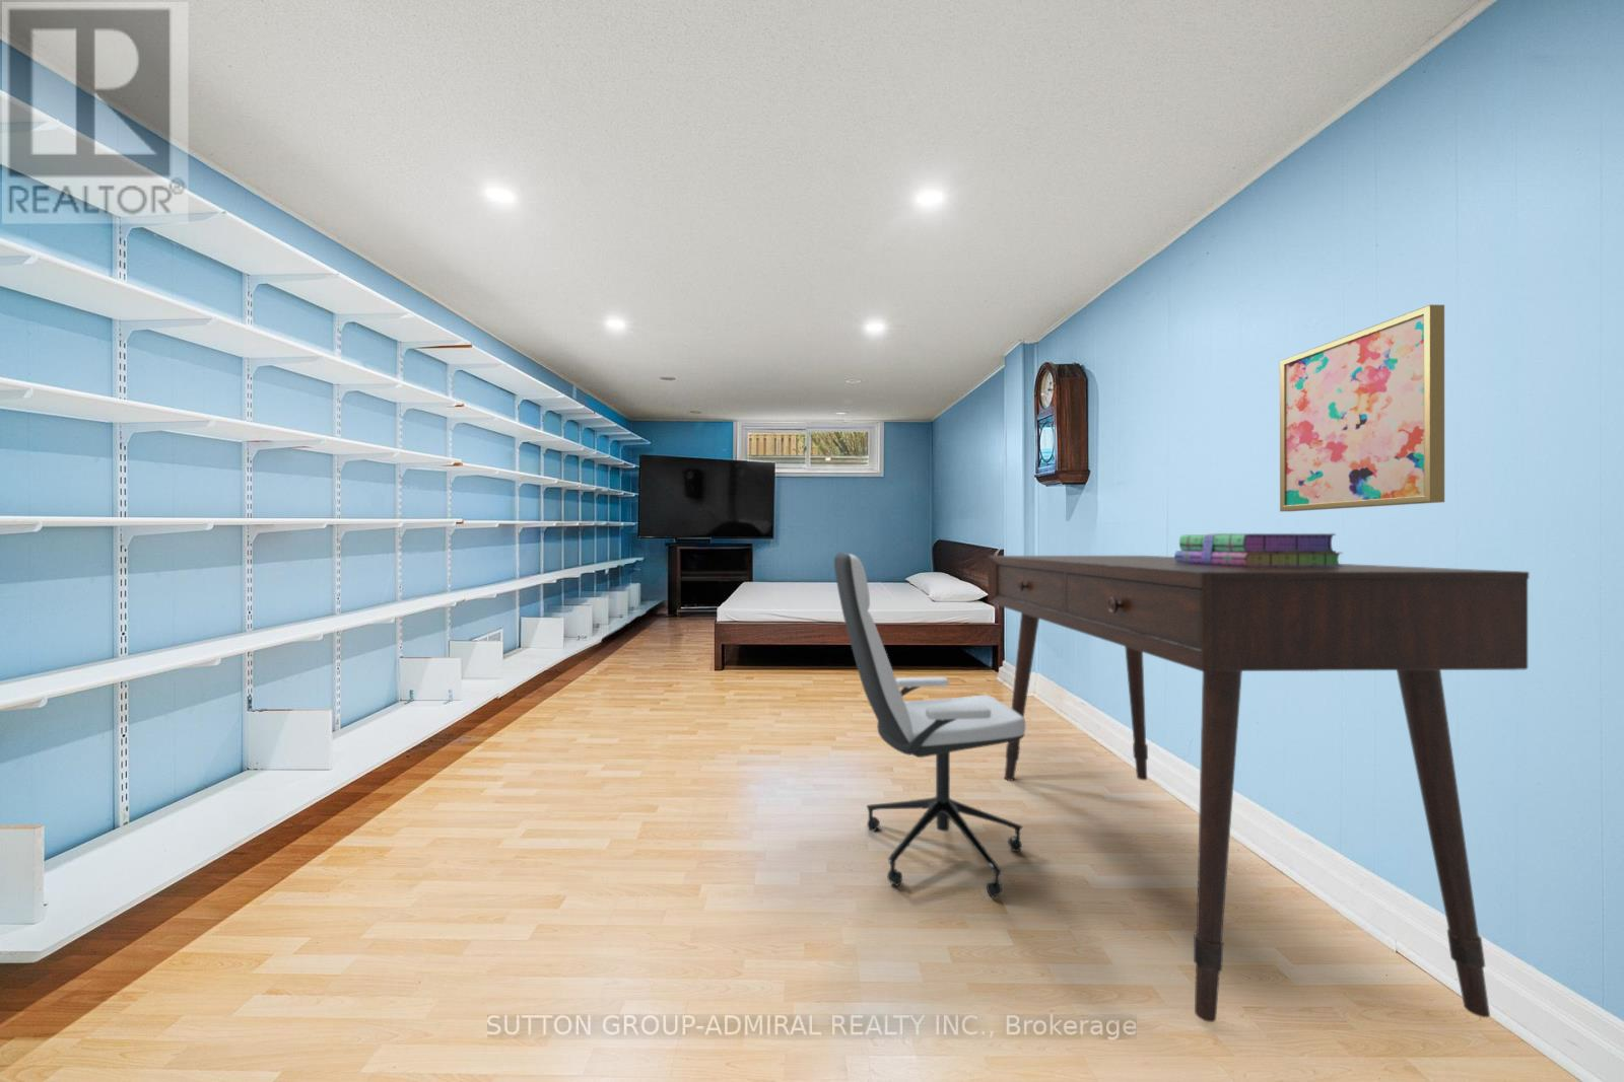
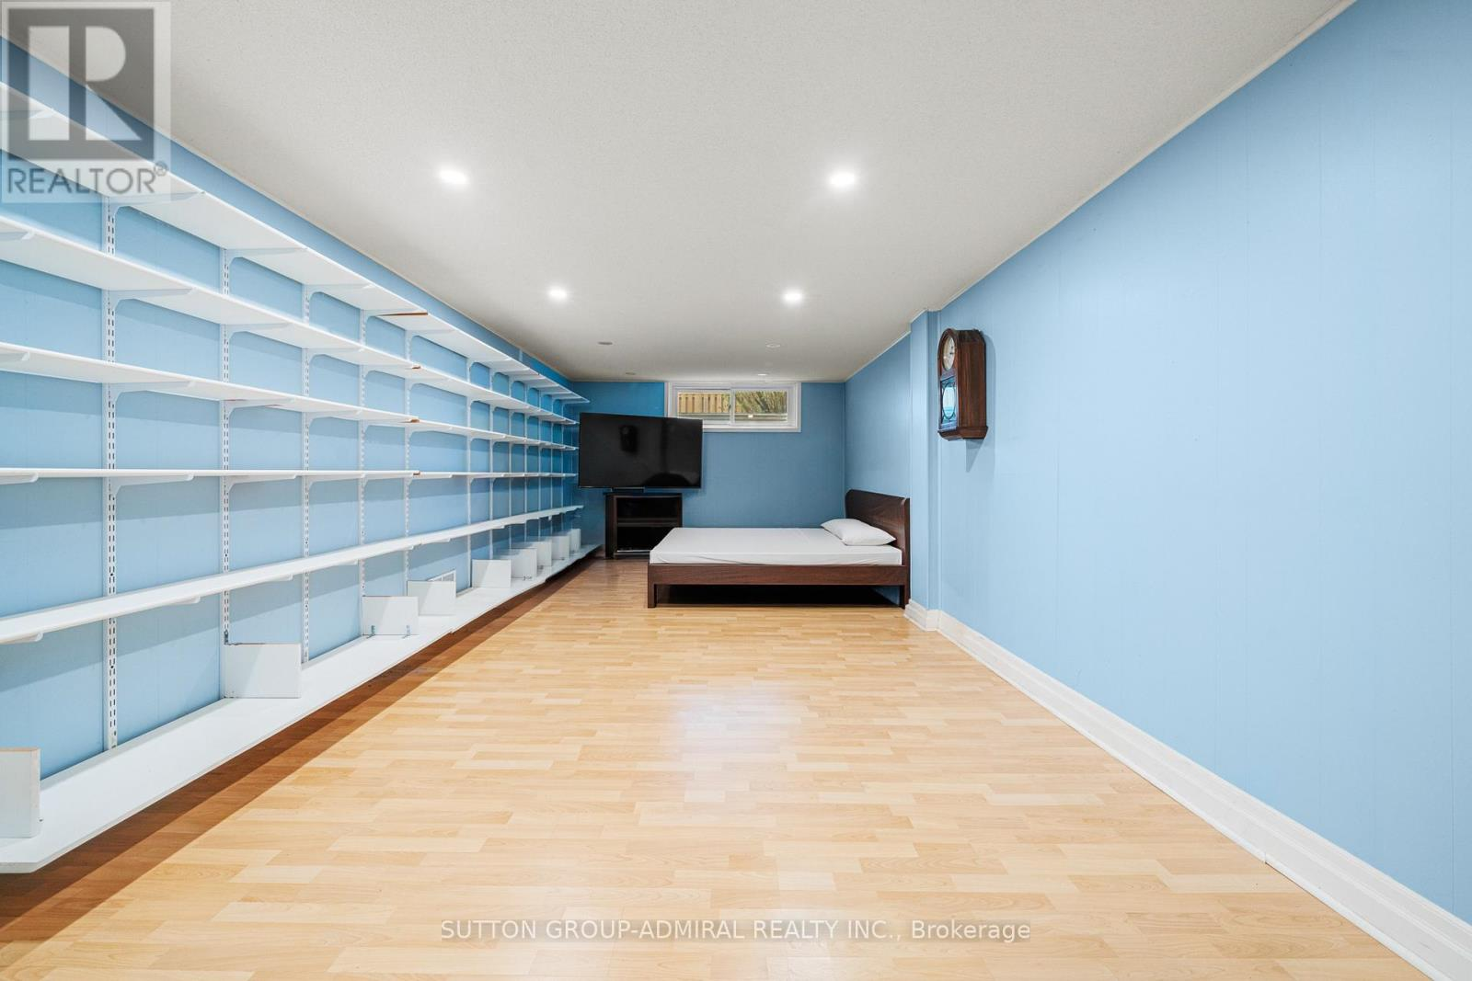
- wall art [1278,304,1445,512]
- stack of books [1173,533,1344,566]
- desk [986,554,1530,1023]
- office chair [834,552,1026,898]
